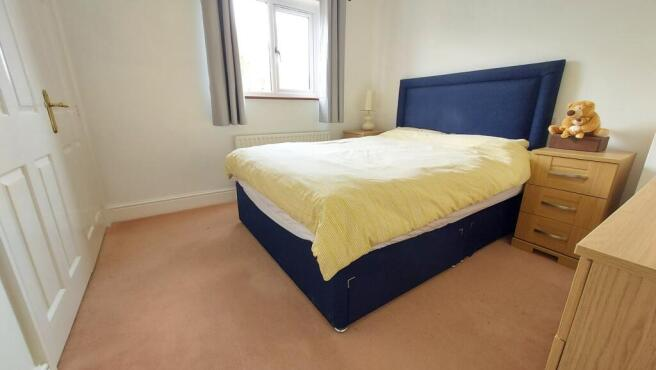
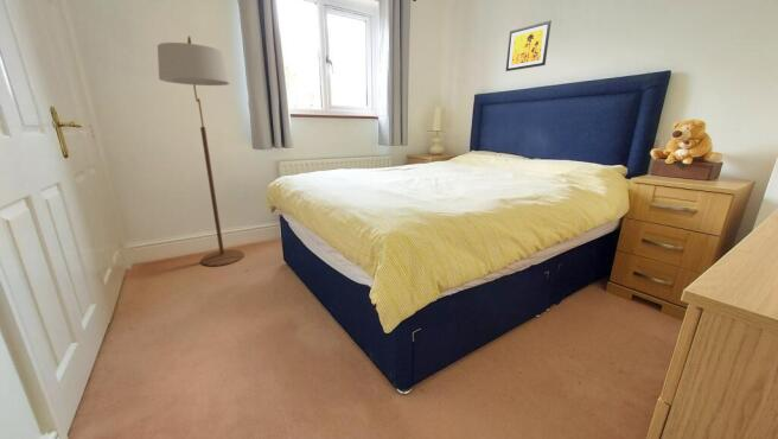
+ wall art [505,19,553,72]
+ floor lamp [157,34,245,267]
